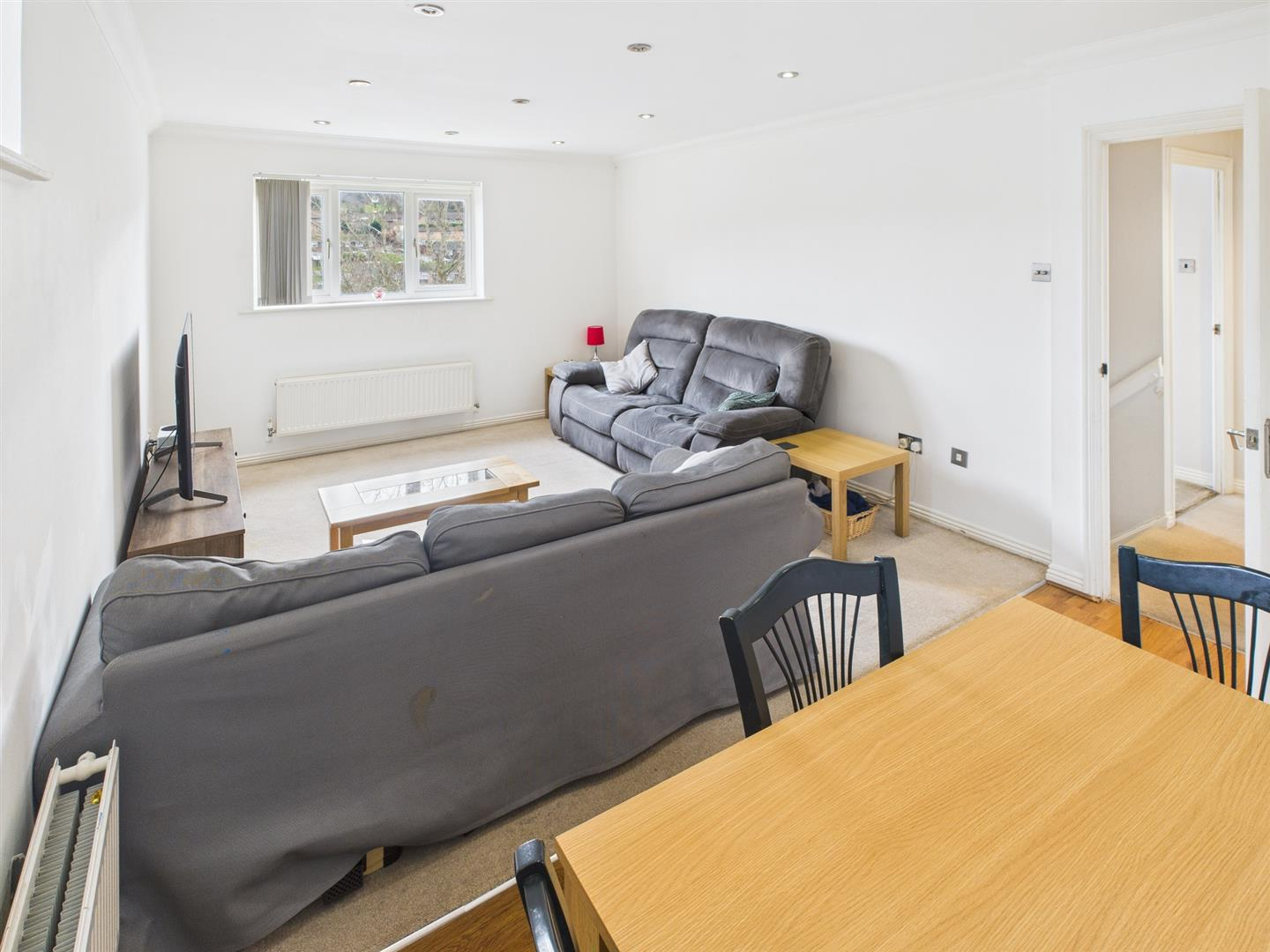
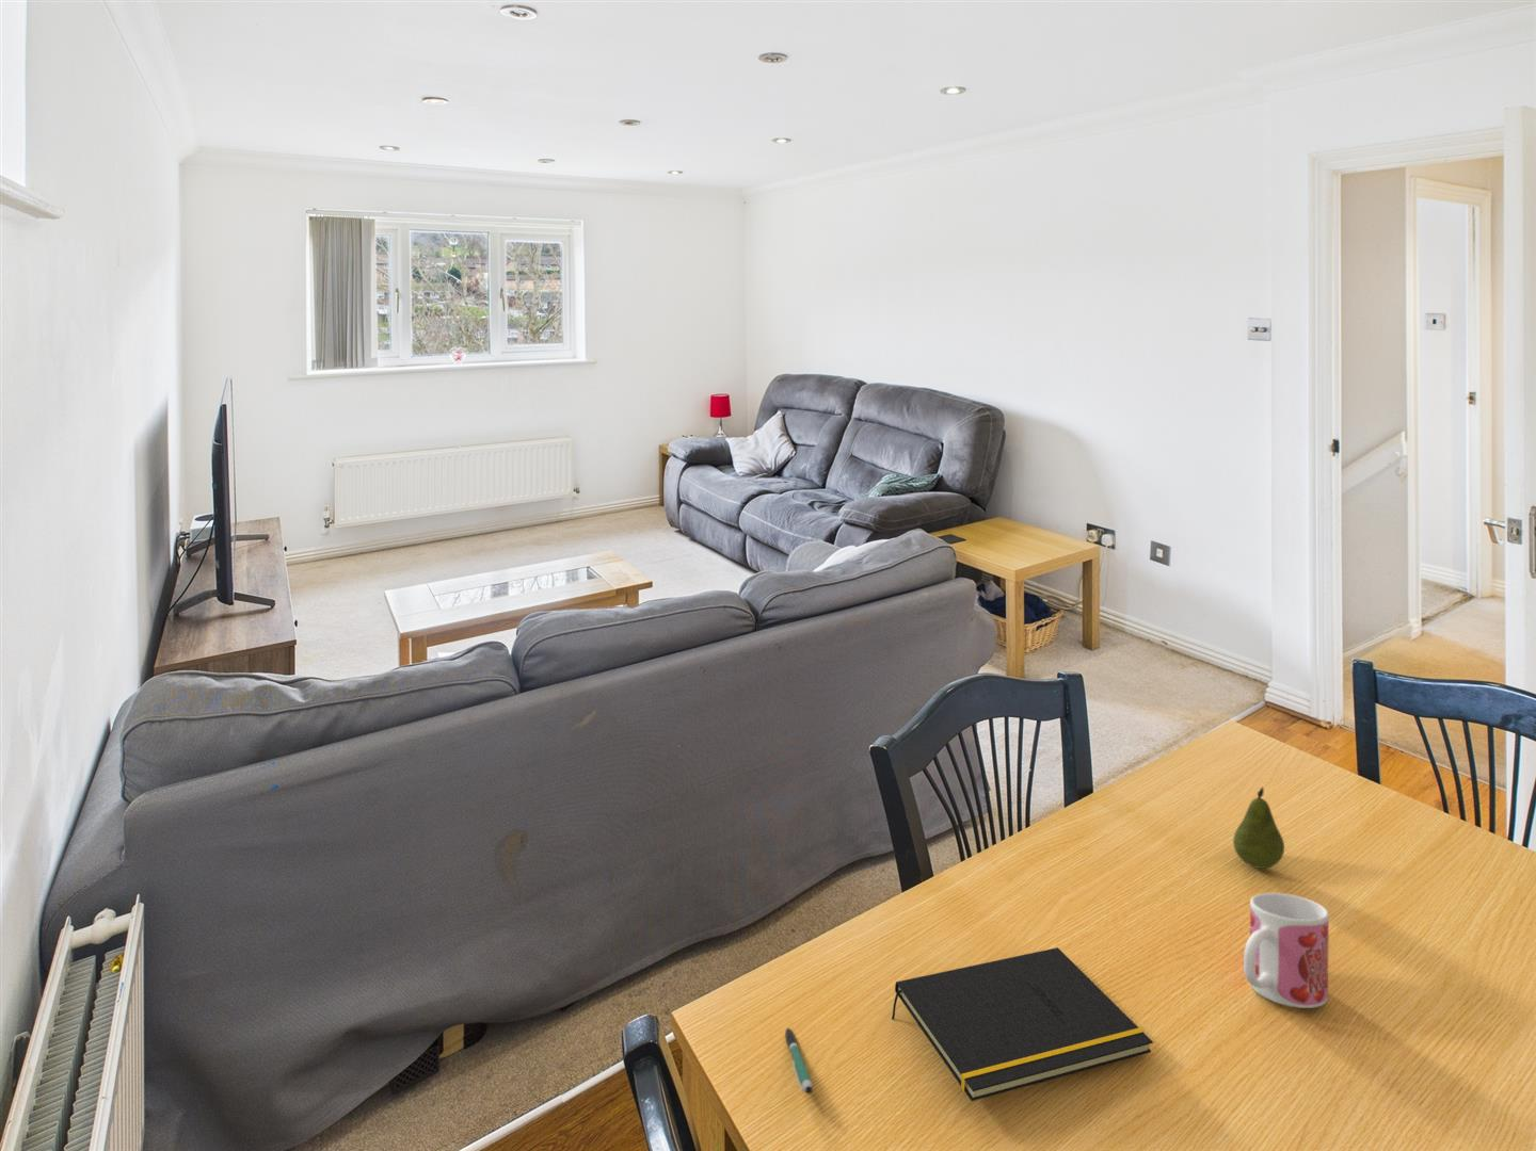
+ fruit [1232,786,1286,869]
+ mug [1242,892,1330,1010]
+ pen [784,1028,814,1094]
+ notepad [890,947,1154,1101]
